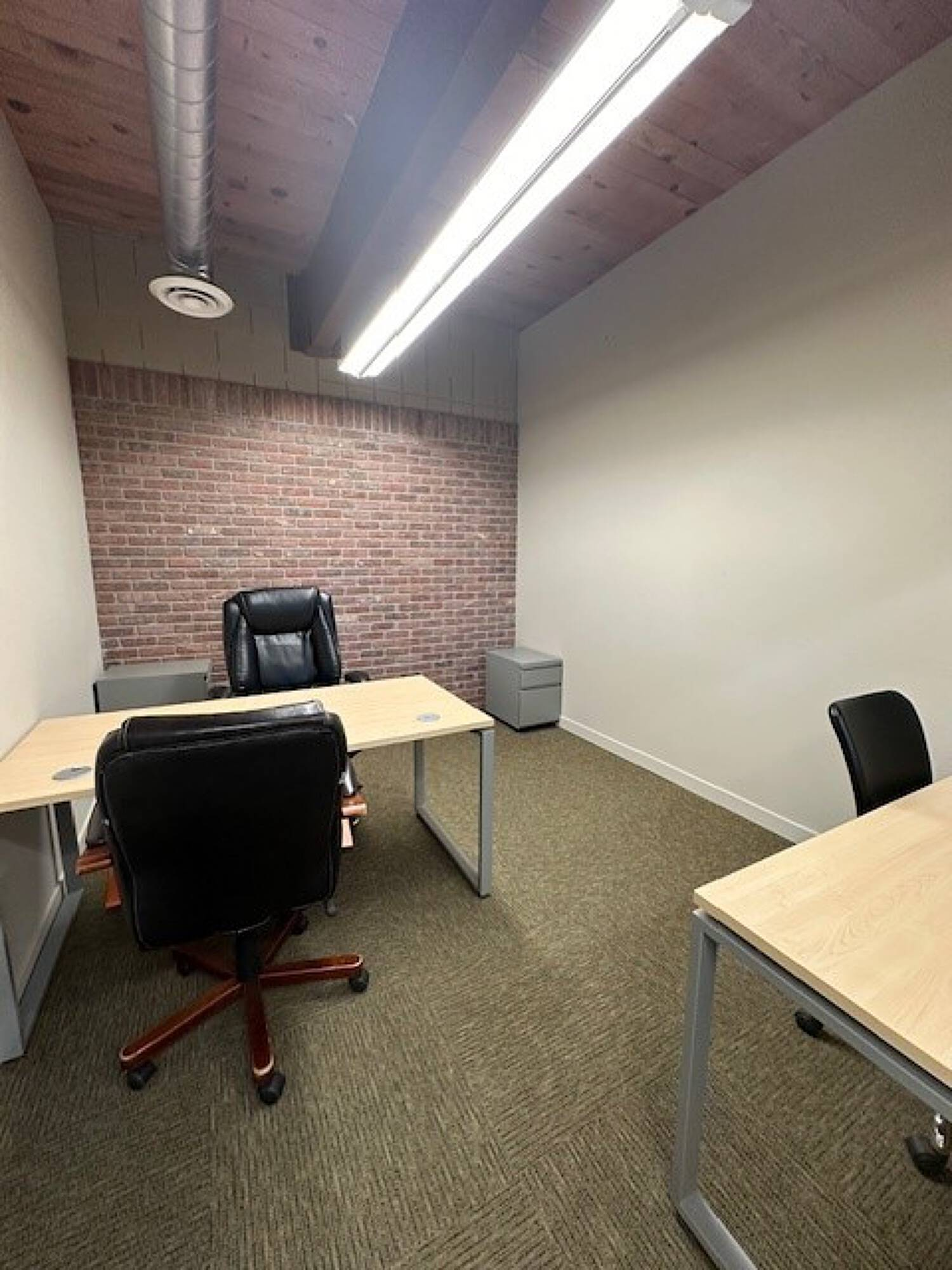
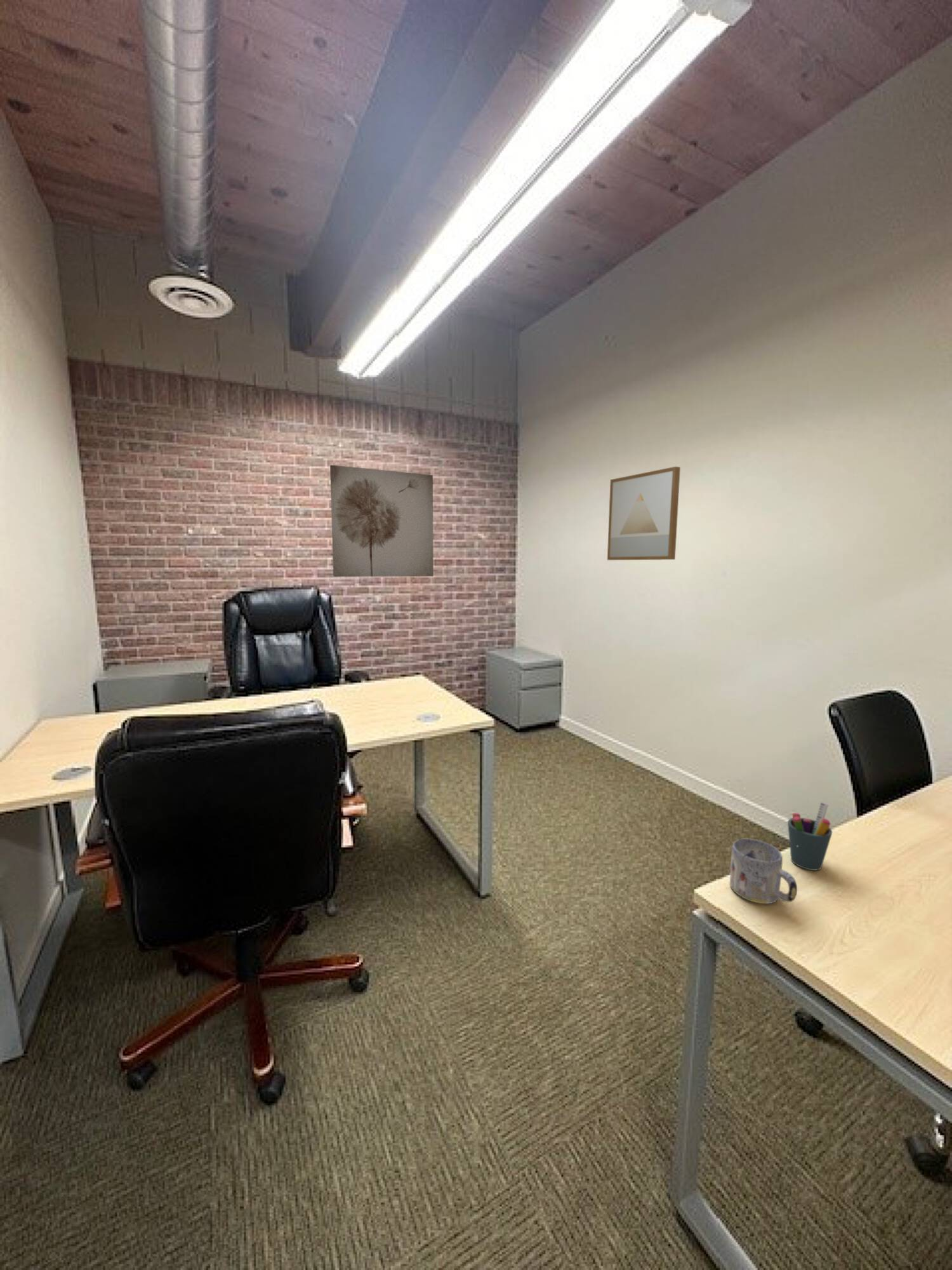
+ pen holder [787,801,833,871]
+ wall art [329,464,434,577]
+ mug [729,838,798,904]
+ wall art [607,466,681,561]
